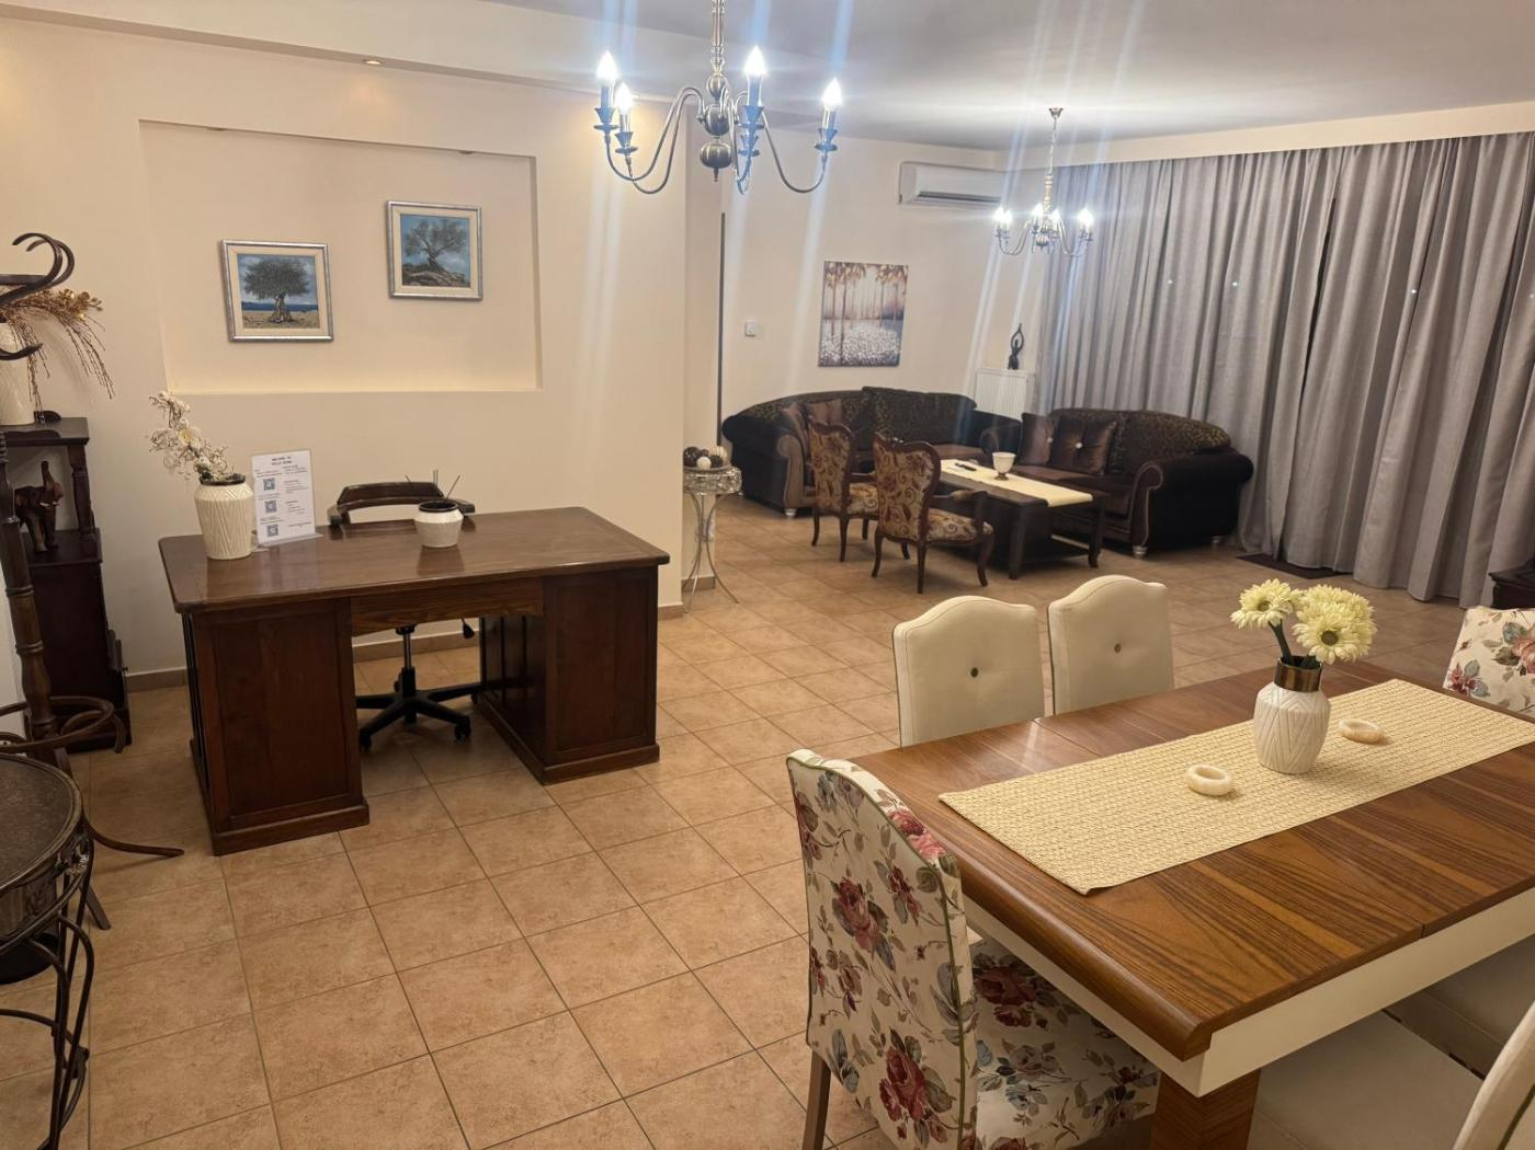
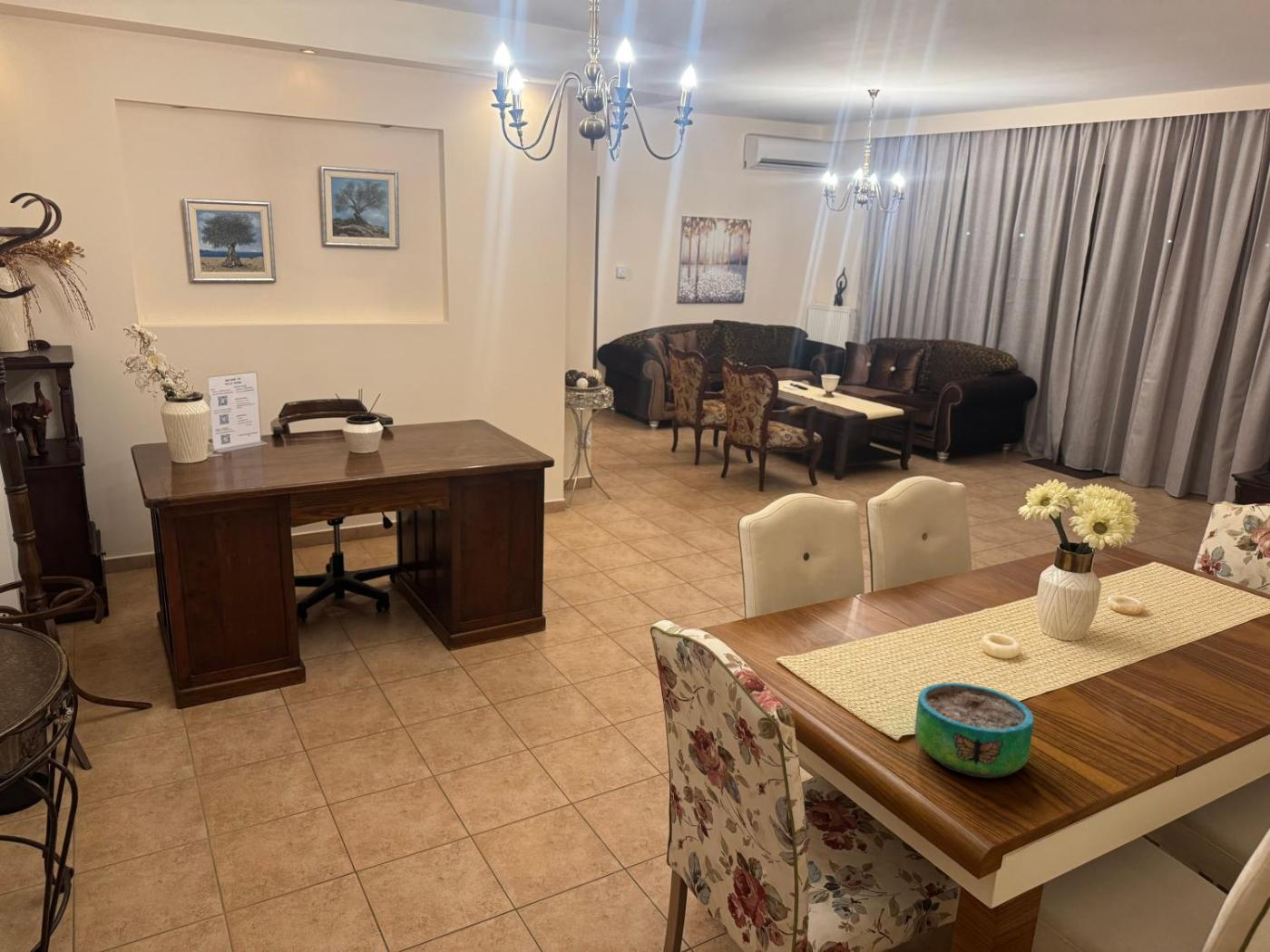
+ decorative bowl [913,682,1035,779]
